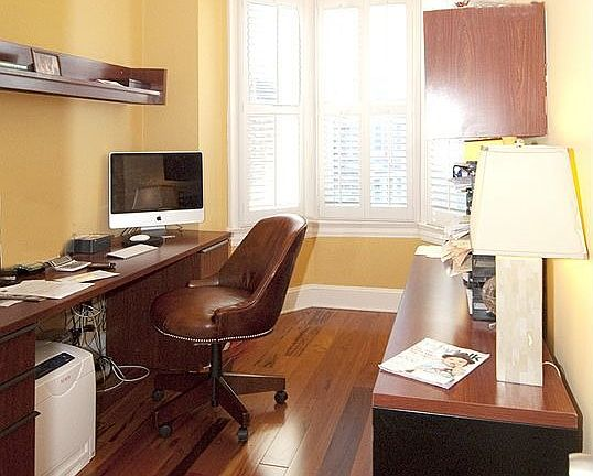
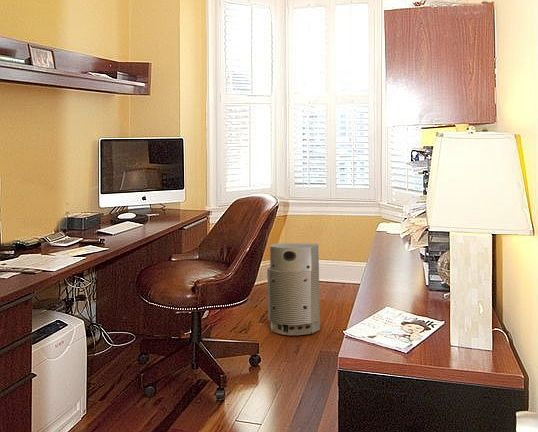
+ air purifier [266,242,321,336]
